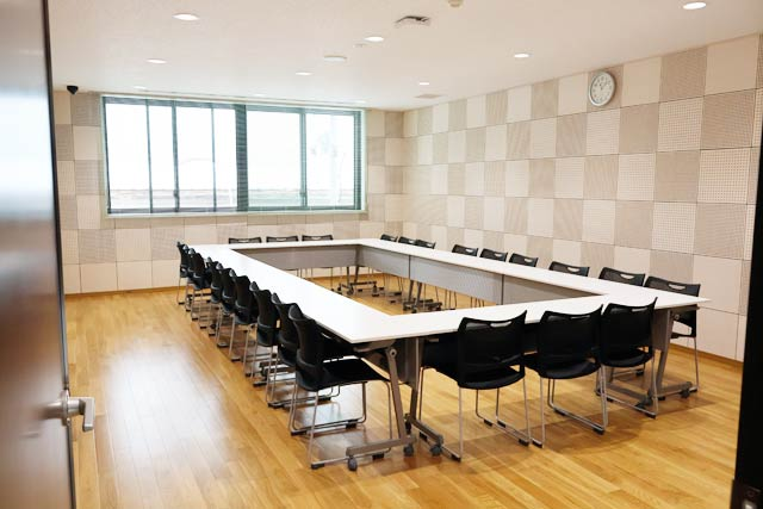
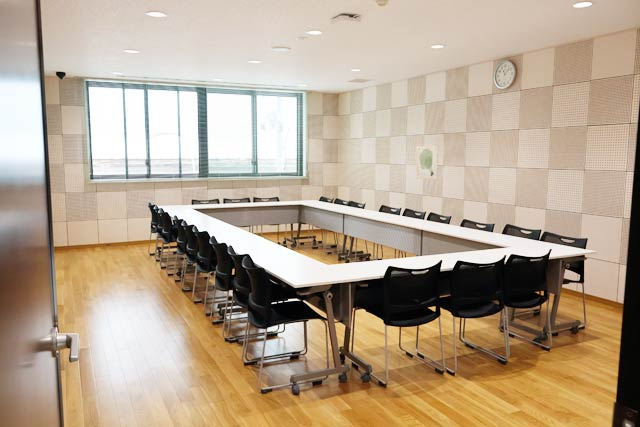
+ wall art [415,144,439,180]
